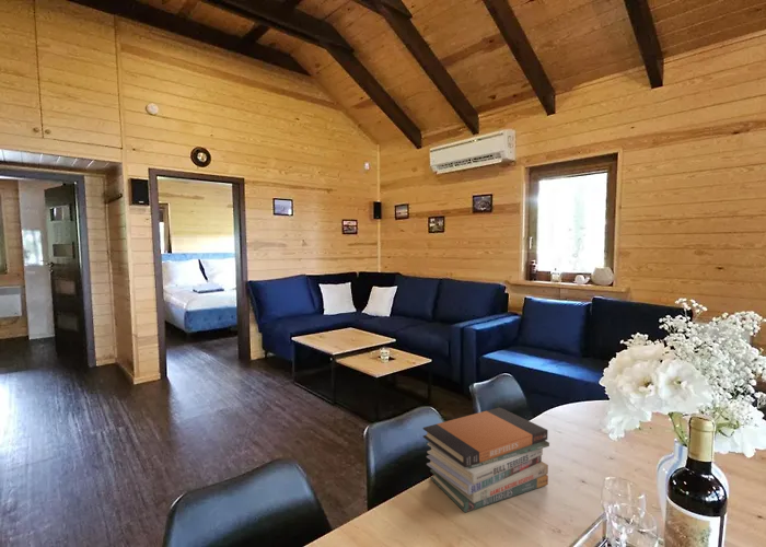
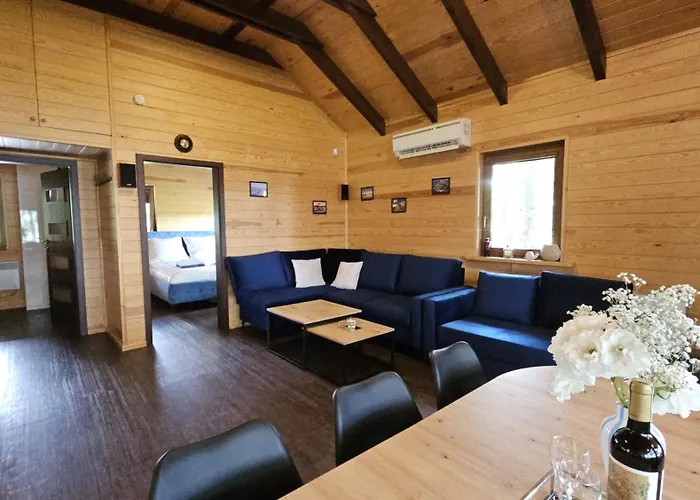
- book stack [422,406,550,513]
